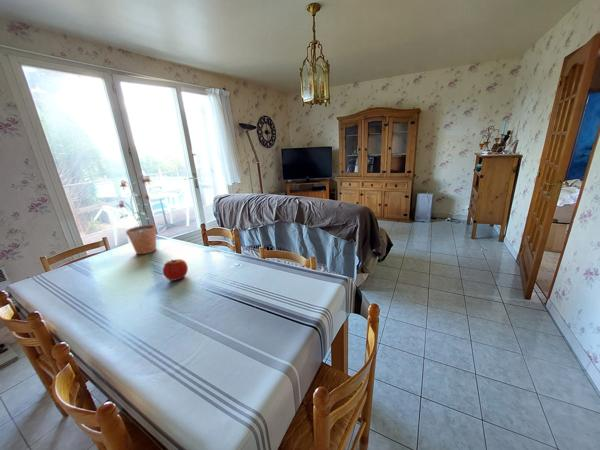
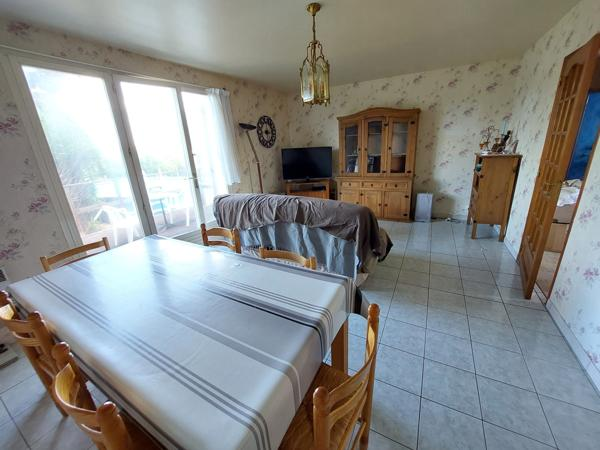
- apple [162,258,189,282]
- potted plant [117,175,157,255]
